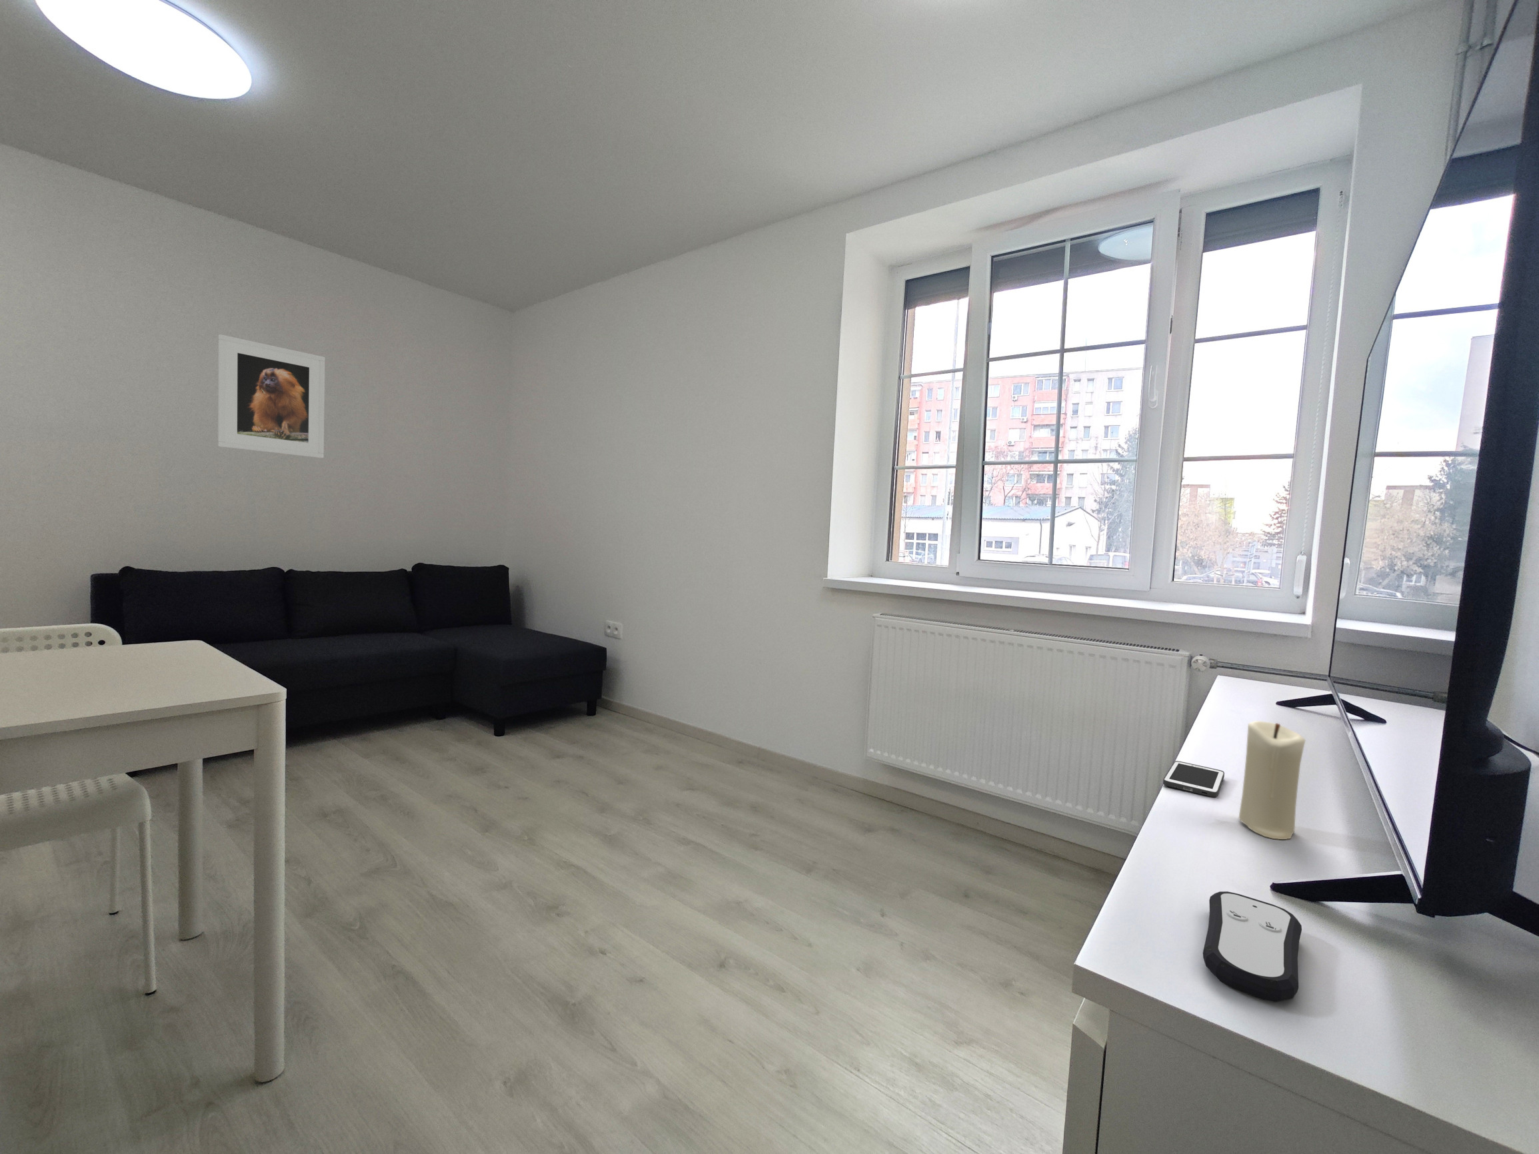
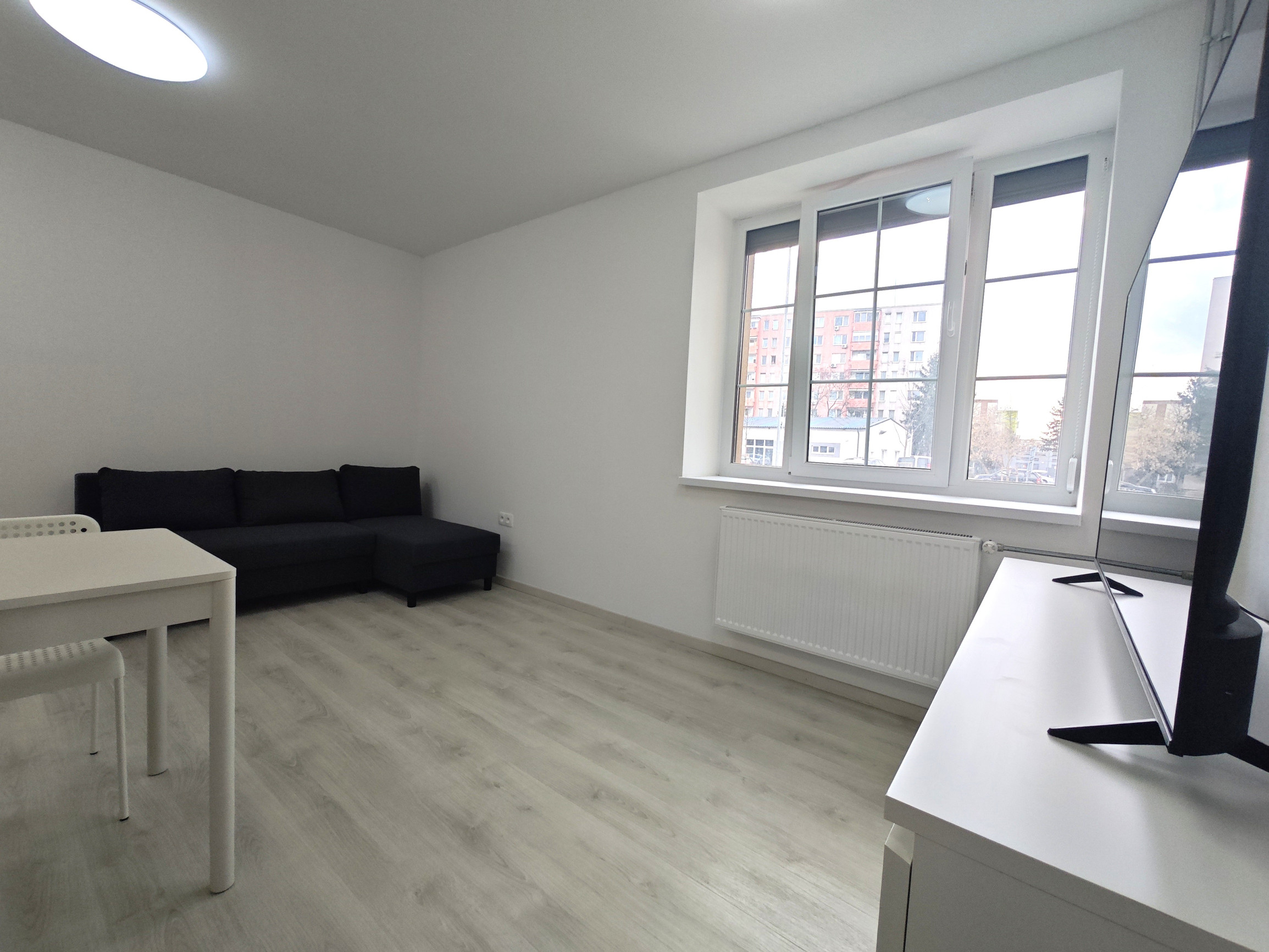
- remote control [1202,891,1303,1002]
- candle [1238,720,1306,840]
- cell phone [1162,760,1225,798]
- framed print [217,333,326,458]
